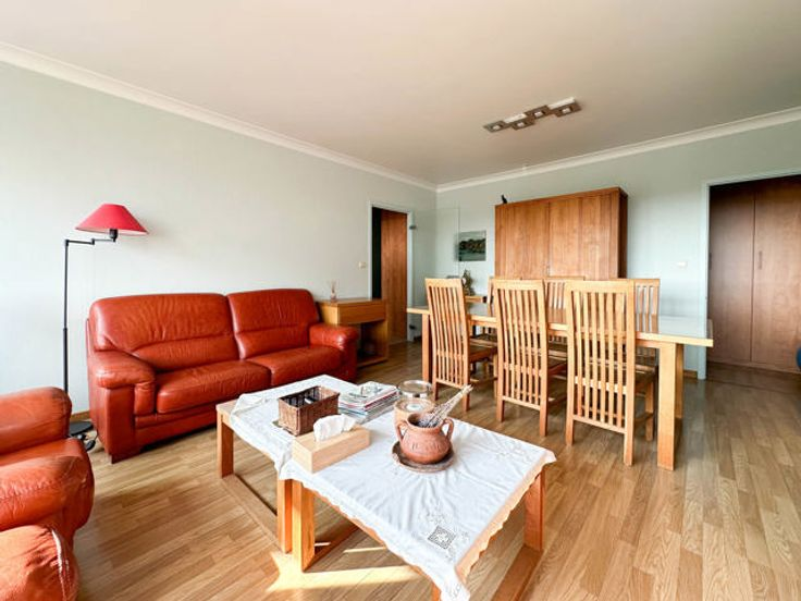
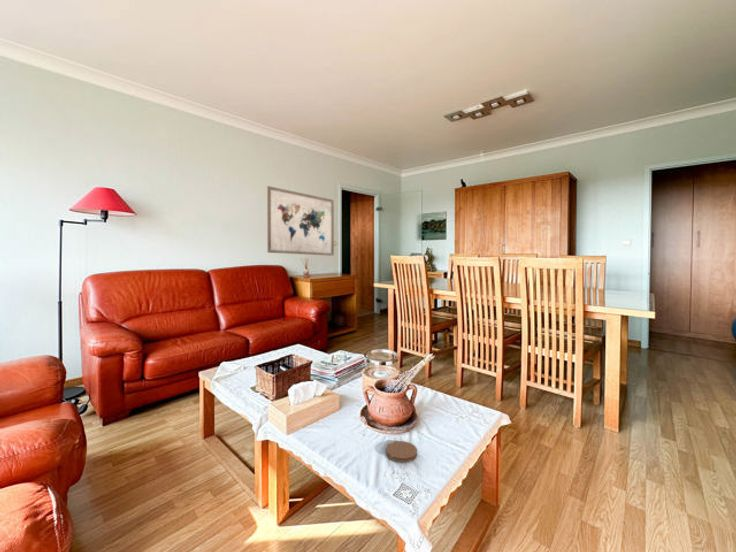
+ coaster [385,440,418,463]
+ wall art [266,185,335,257]
